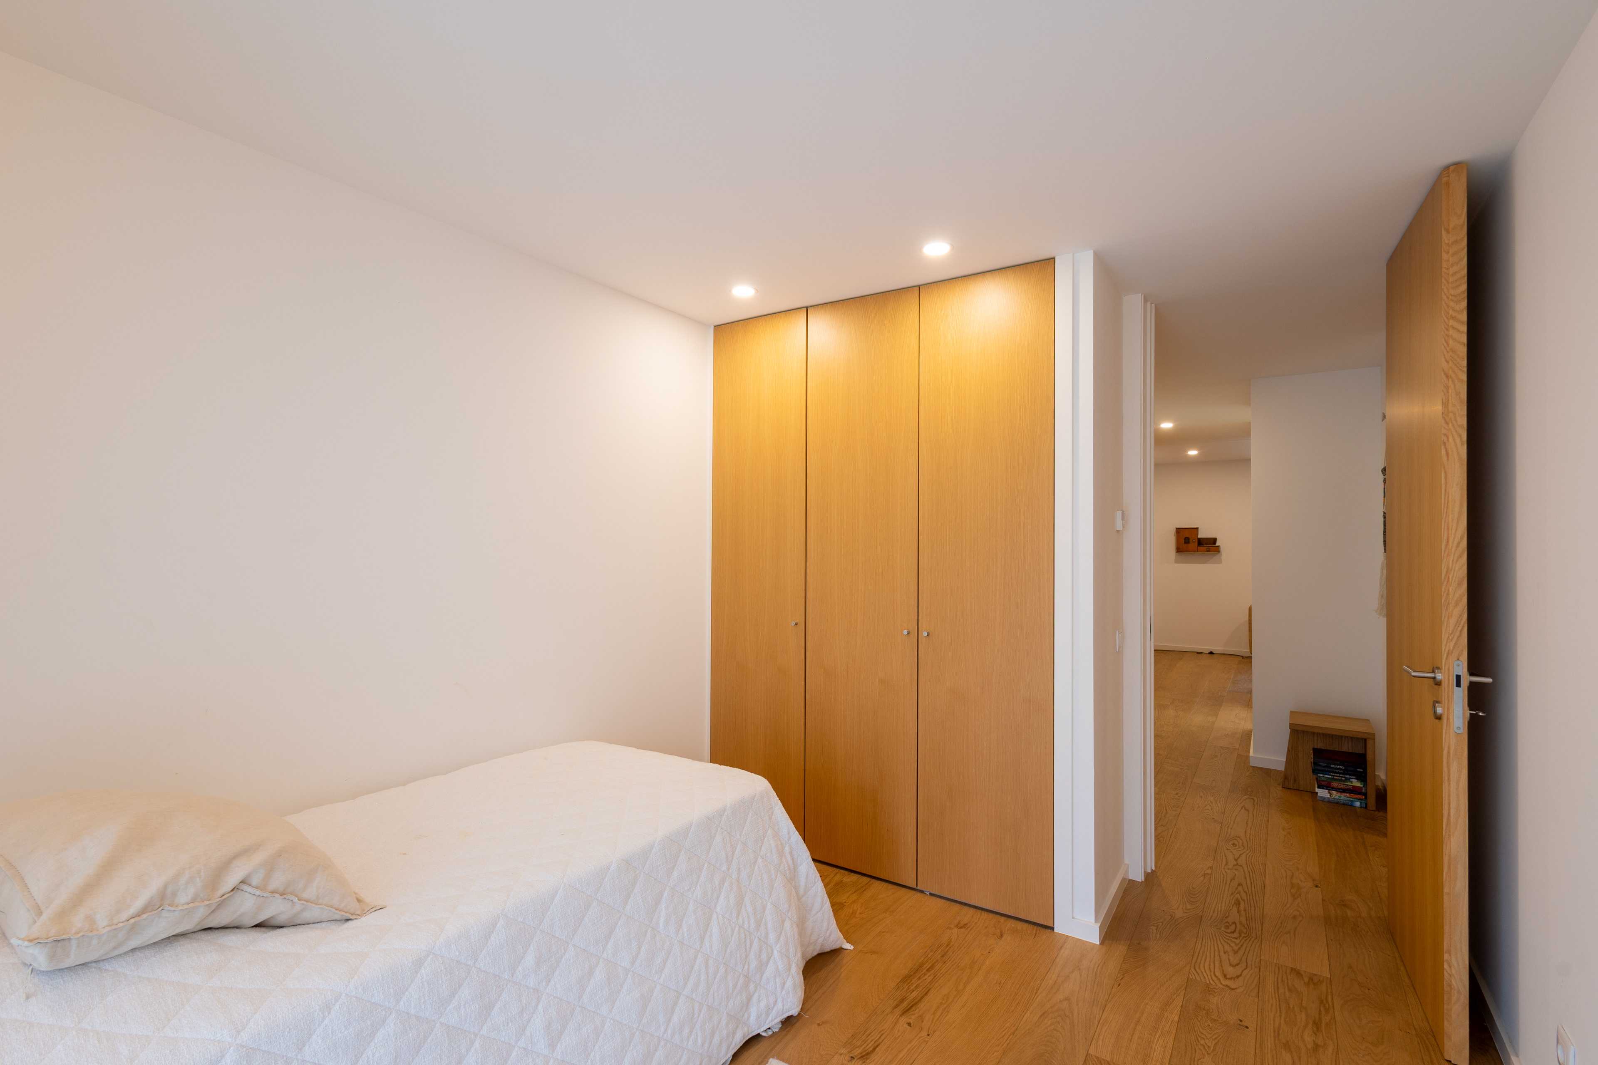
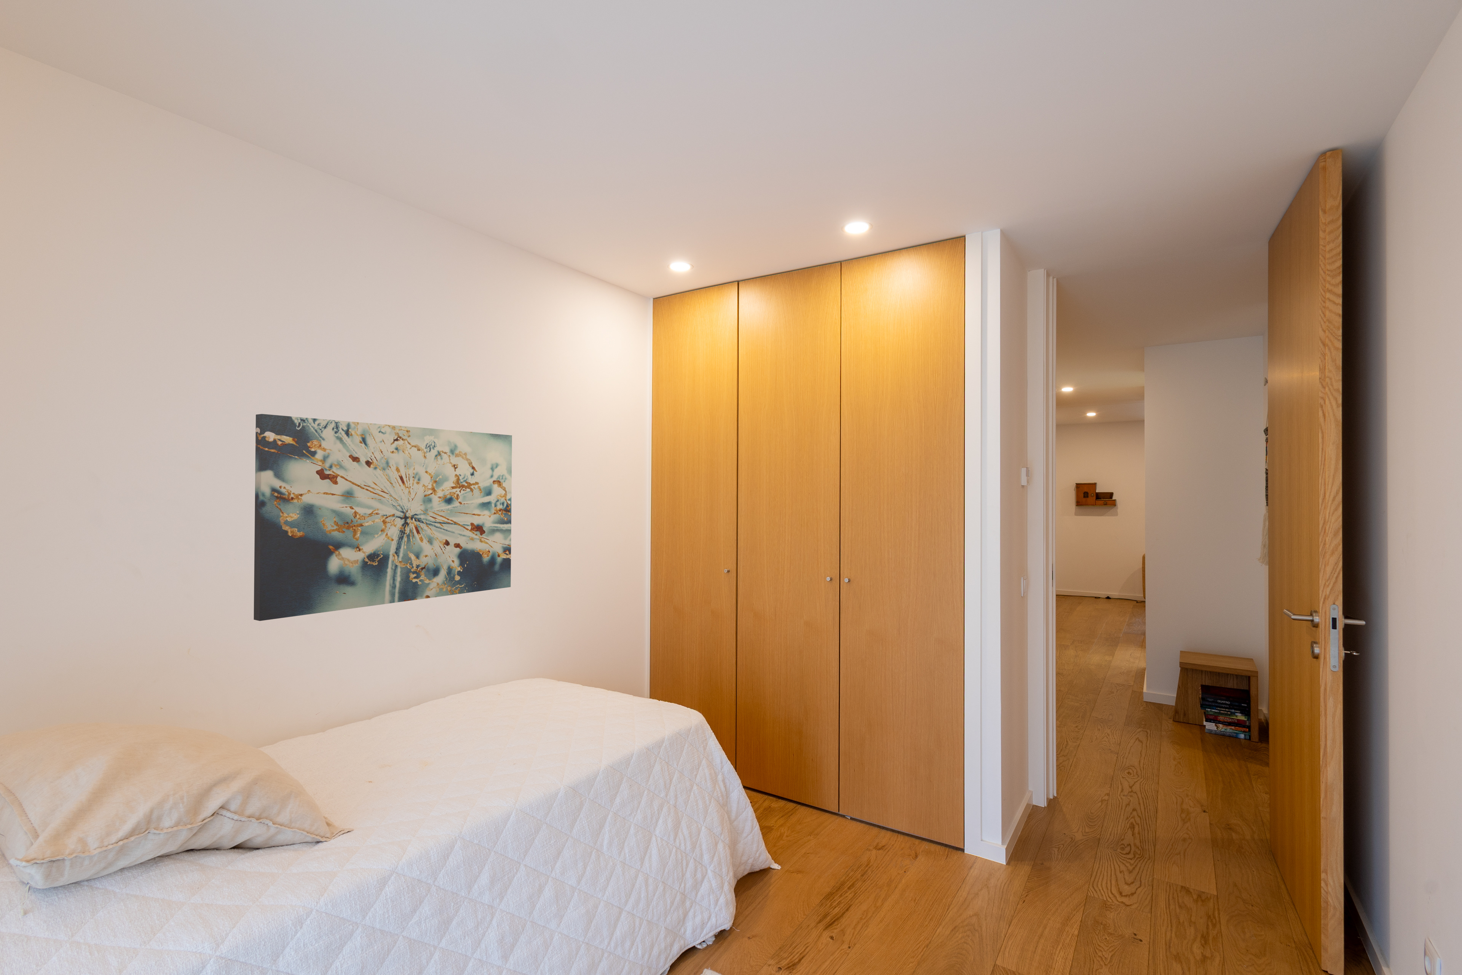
+ wall art [253,414,512,621]
